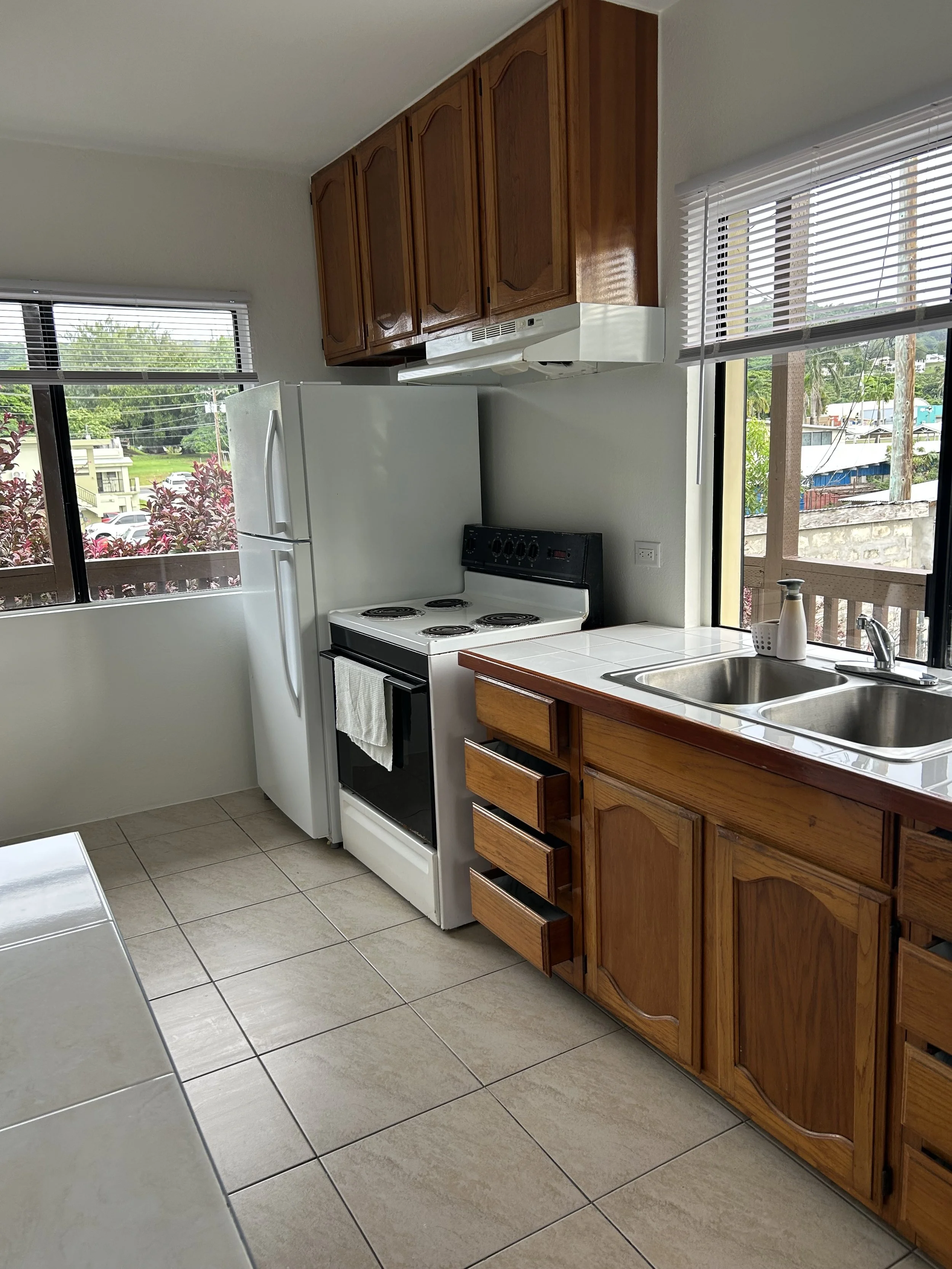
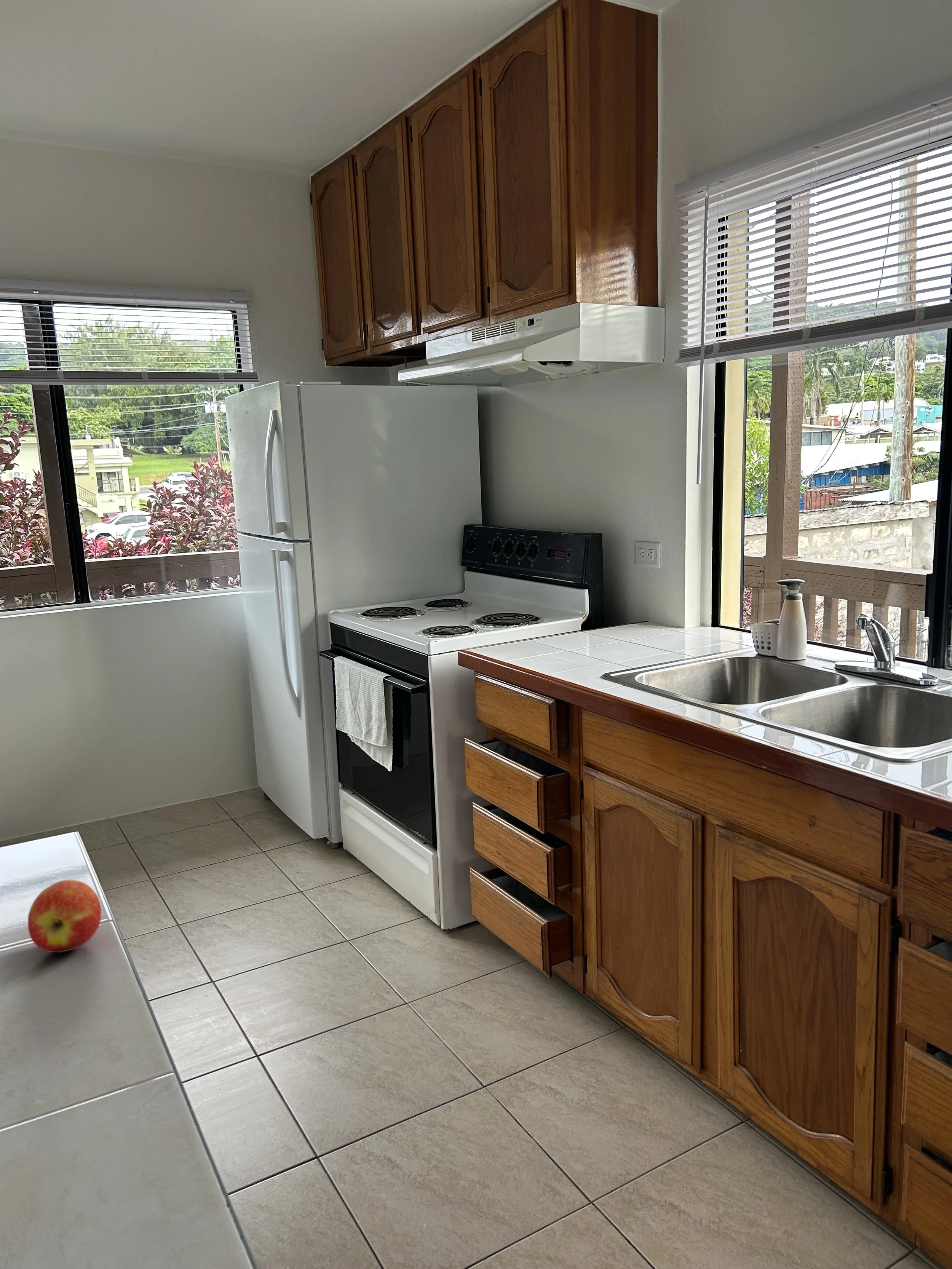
+ apple [27,880,102,953]
